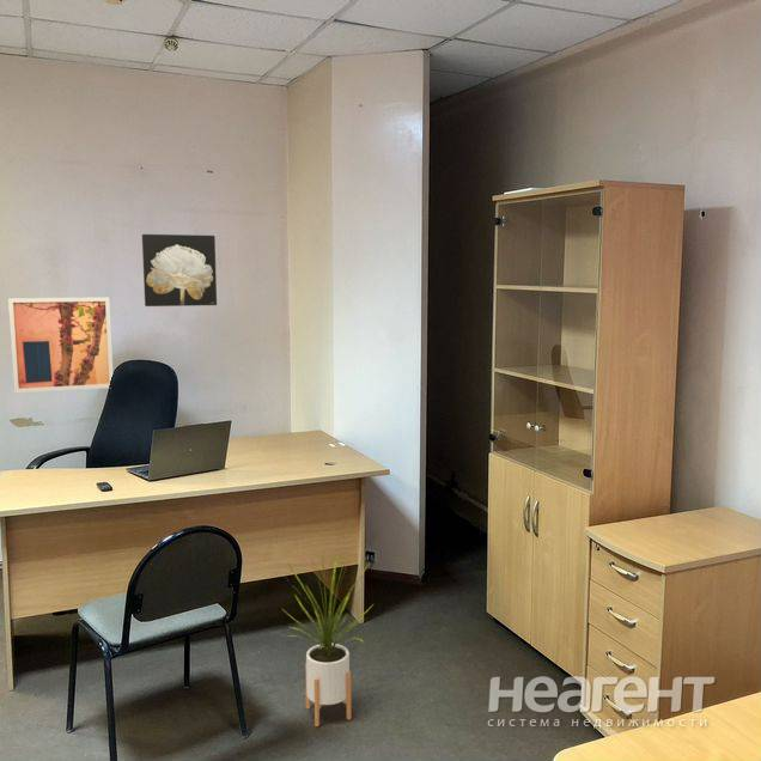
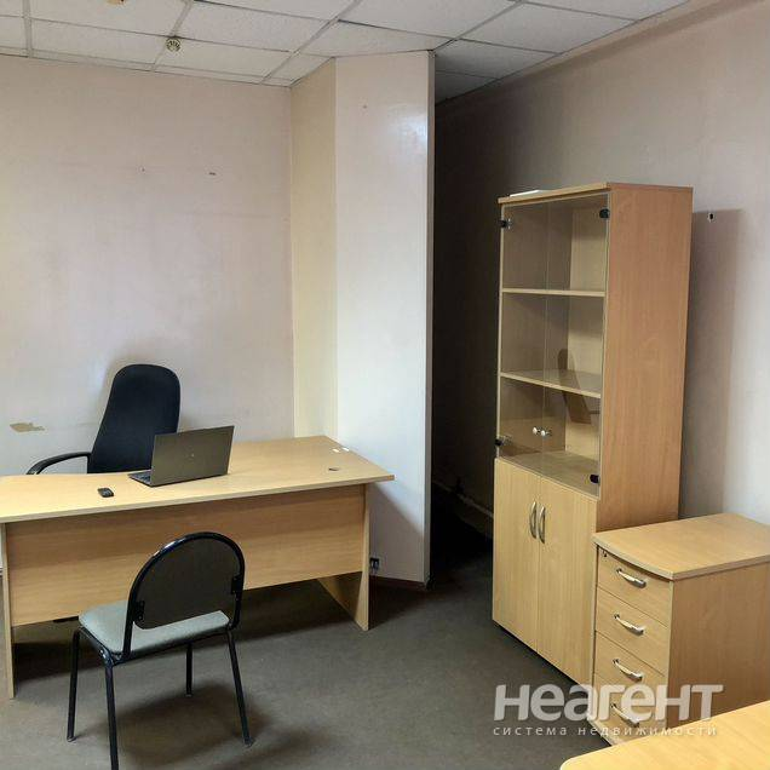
- wall art [141,233,218,308]
- wall art [7,296,114,394]
- house plant [281,548,375,727]
